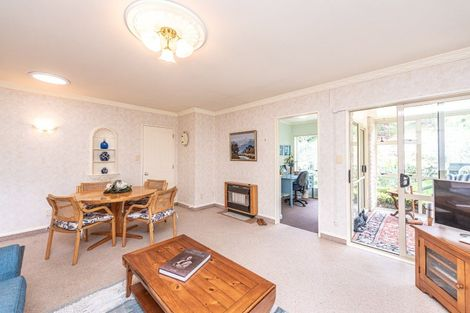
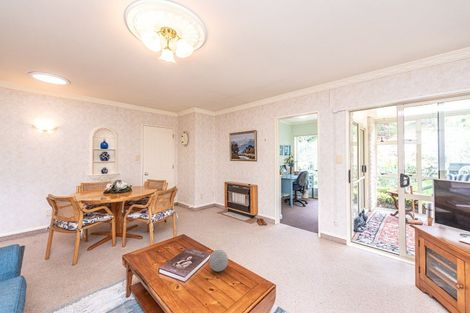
+ decorative ball [208,249,229,273]
